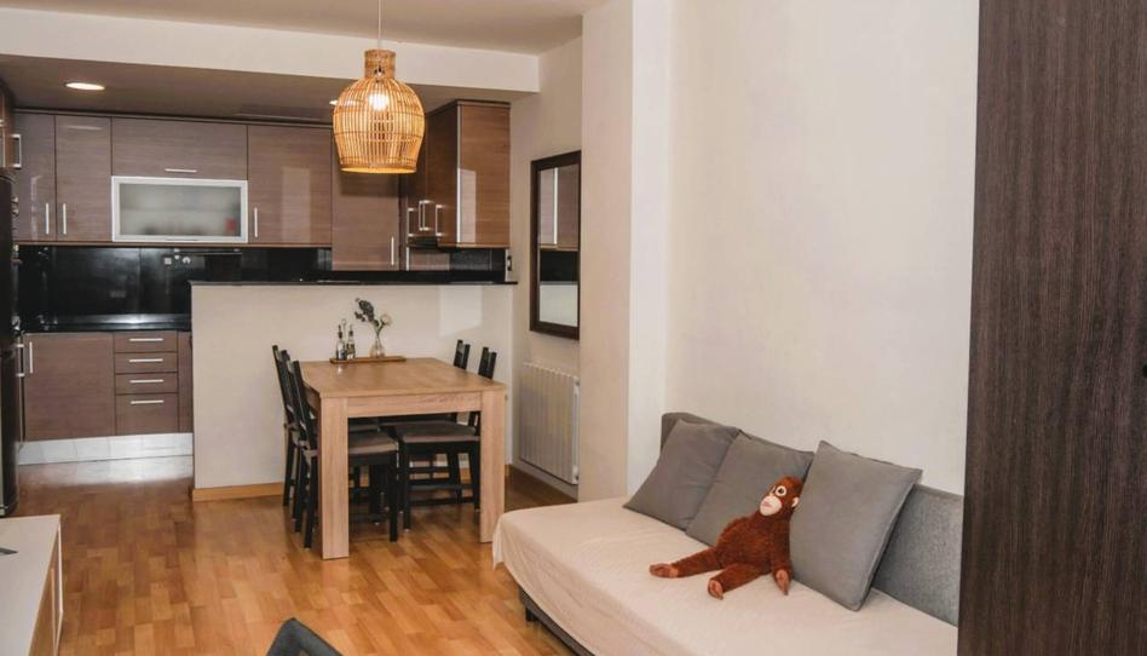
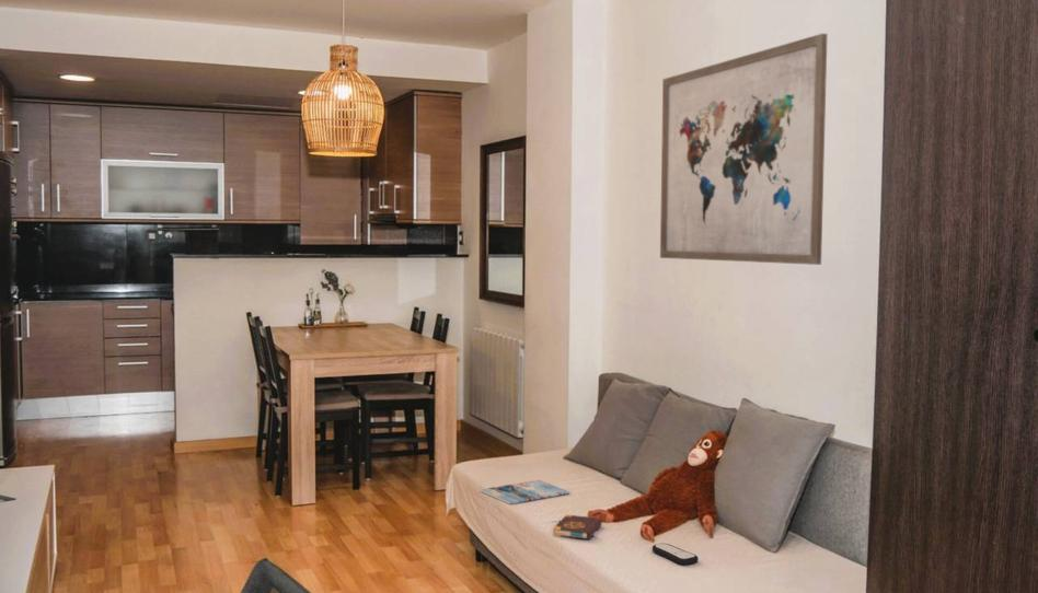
+ book [552,513,603,540]
+ wall art [659,33,829,266]
+ magazine [480,479,570,505]
+ remote control [651,543,700,566]
